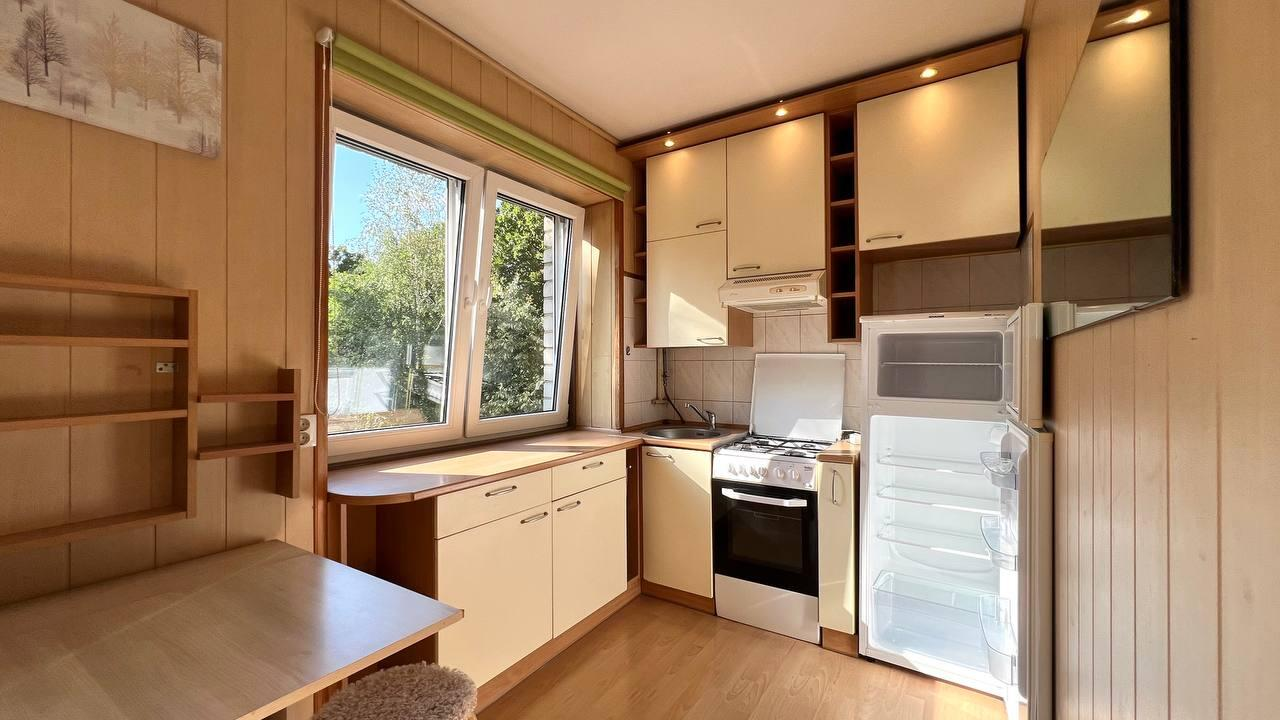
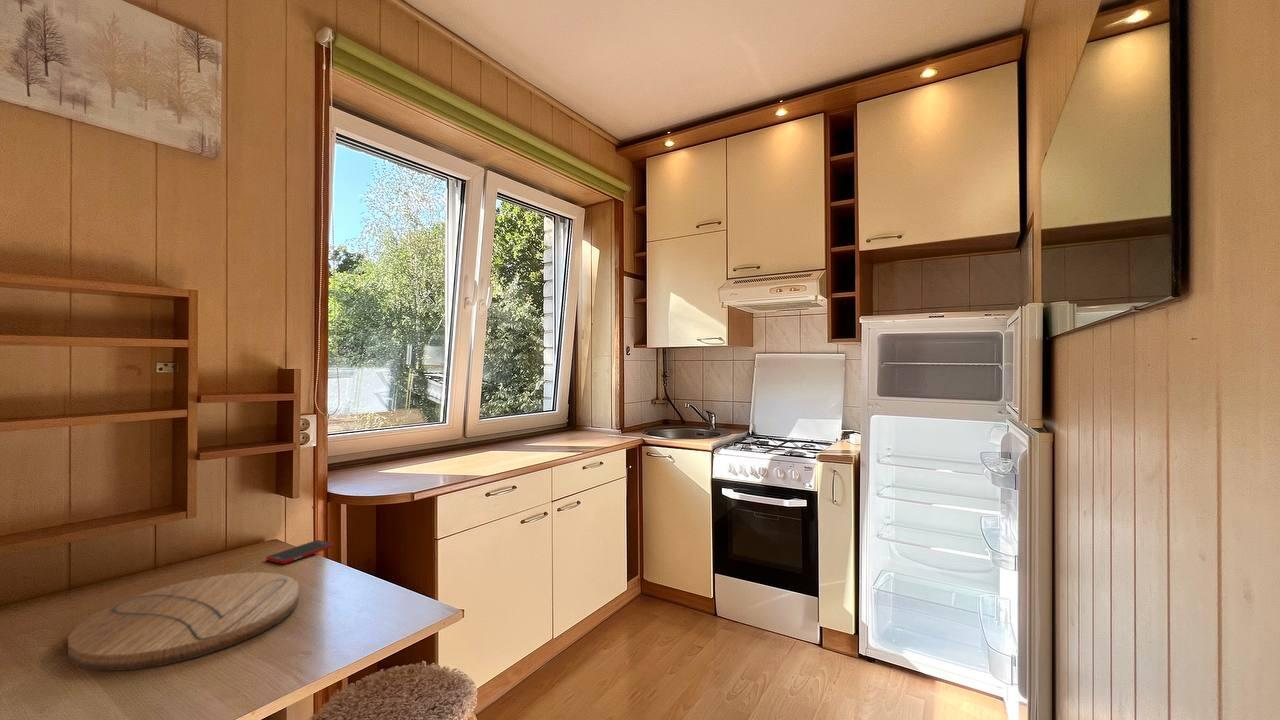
+ cell phone [265,539,335,565]
+ cutting board [67,571,299,672]
